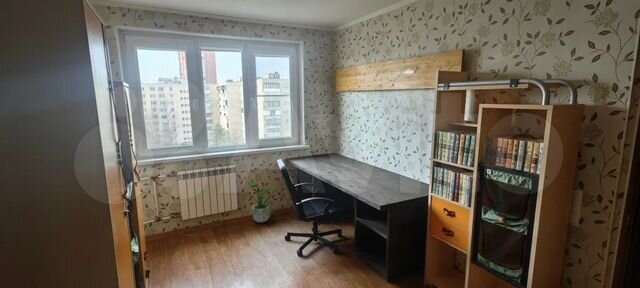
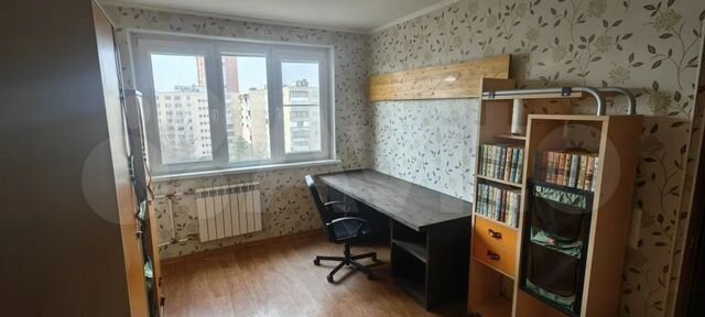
- potted plant [244,175,288,223]
